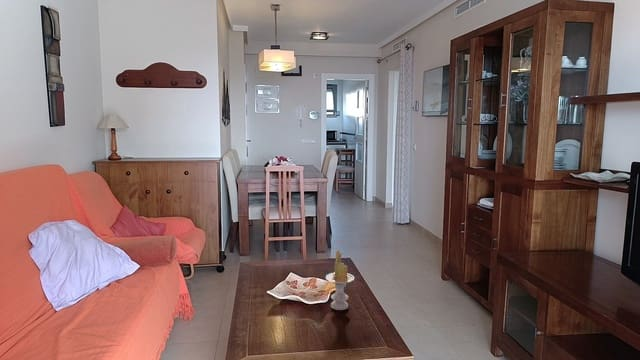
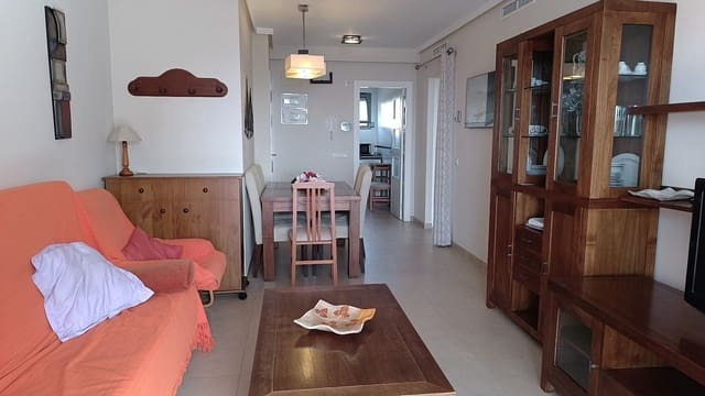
- candle [325,249,355,311]
